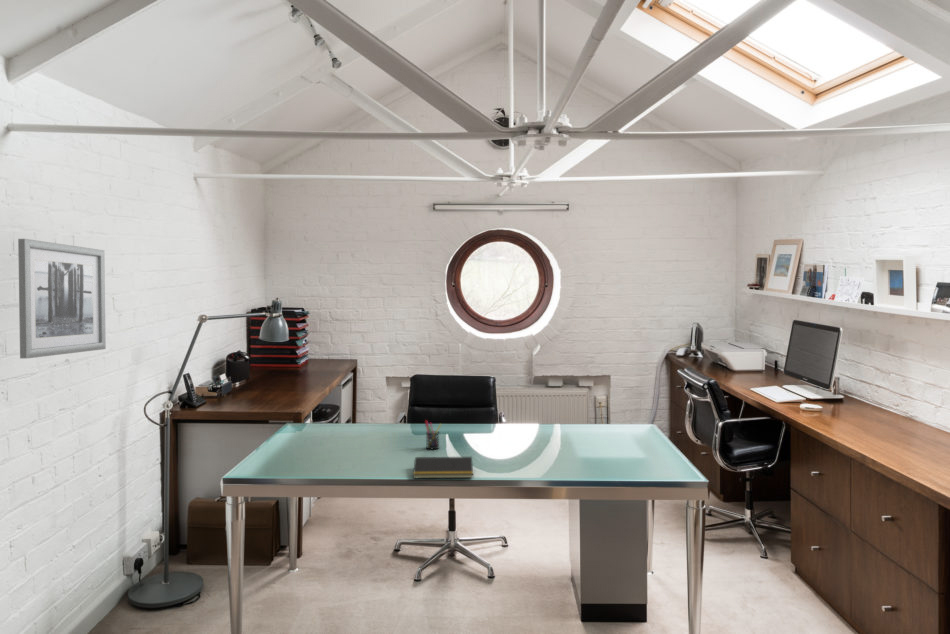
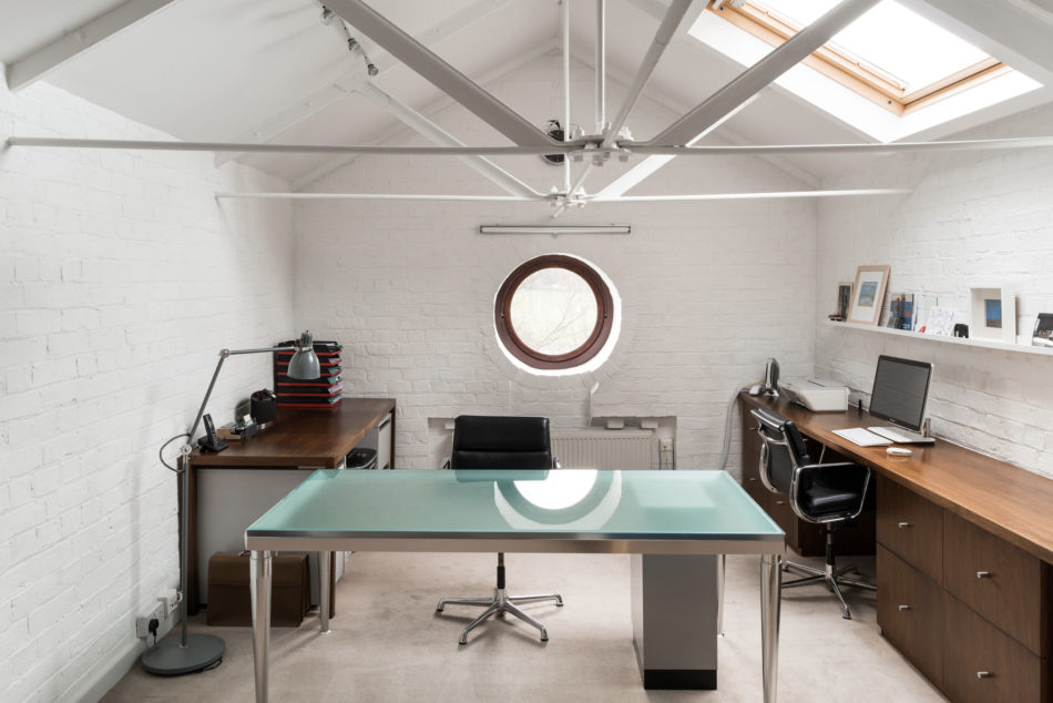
- pen holder [424,419,442,450]
- wall art [17,238,107,359]
- notepad [412,456,474,479]
